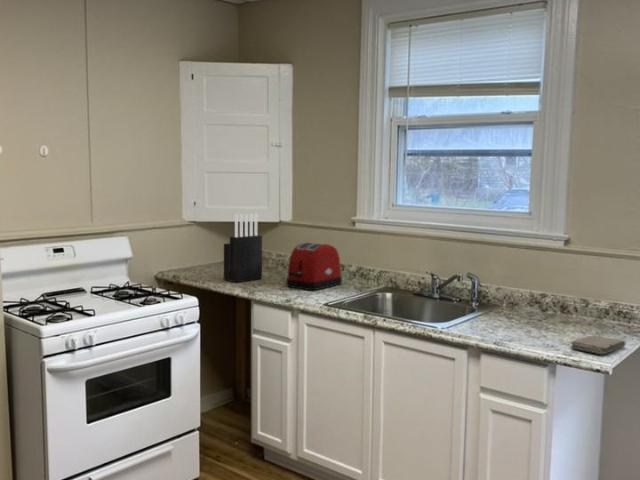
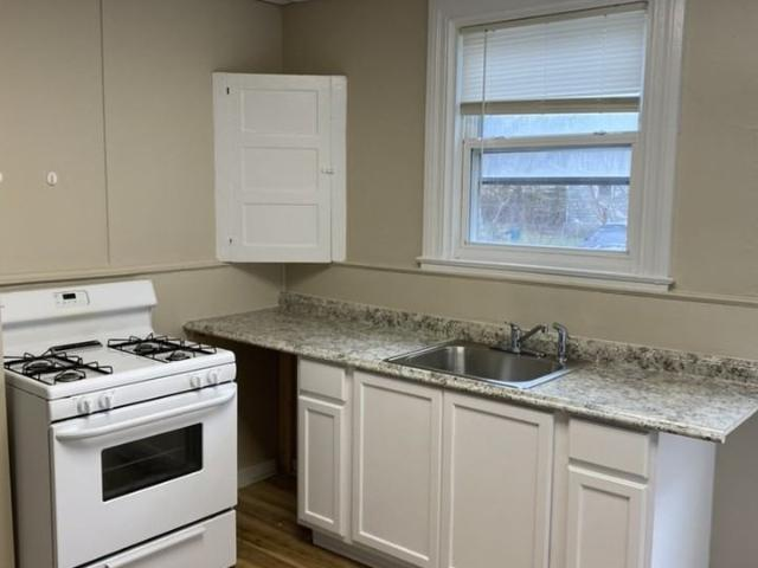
- knife block [223,213,263,283]
- toaster [285,241,343,291]
- washcloth [570,334,626,355]
